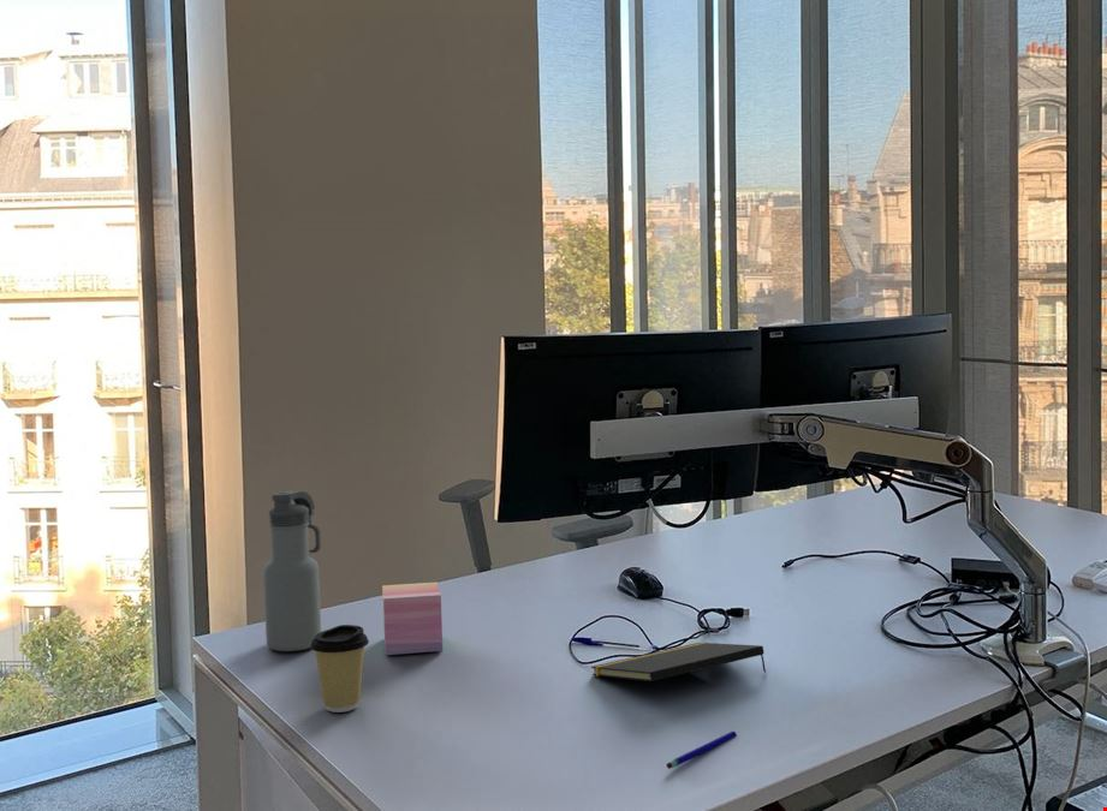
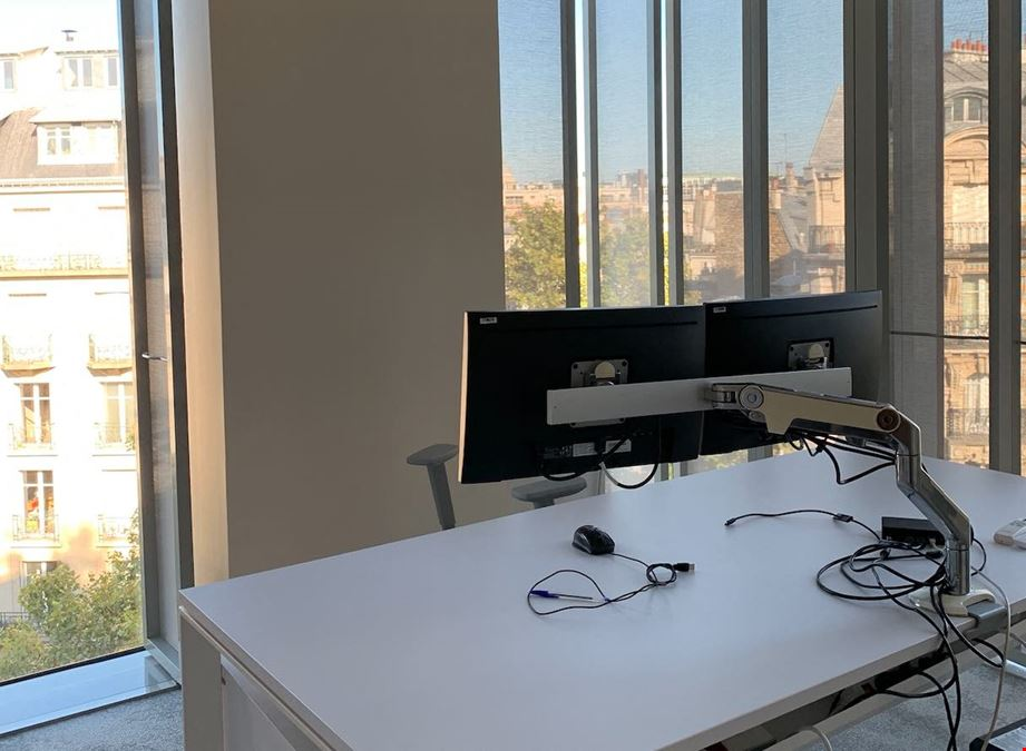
- pen [666,731,738,770]
- water bottle [262,490,322,652]
- coffee cup [309,624,370,714]
- notepad [590,642,767,682]
- sticky notes [381,582,444,656]
